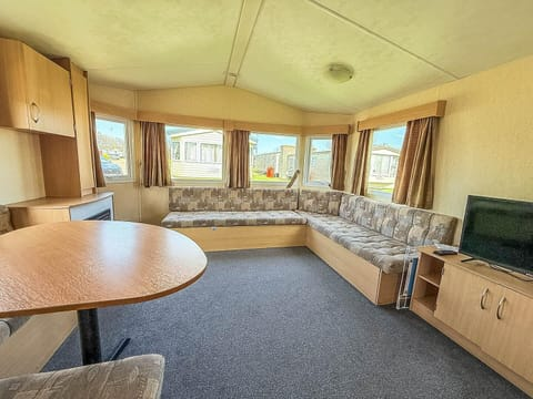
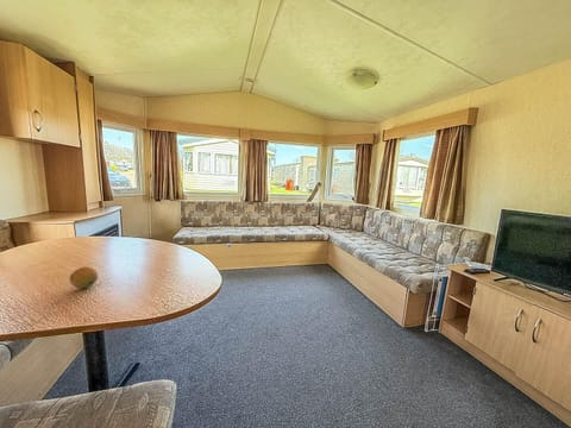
+ fruit [68,265,99,289]
